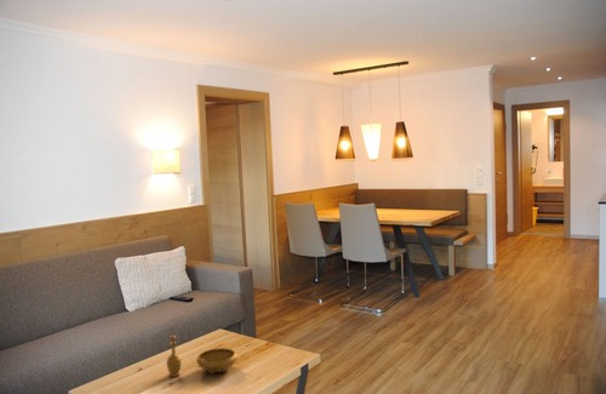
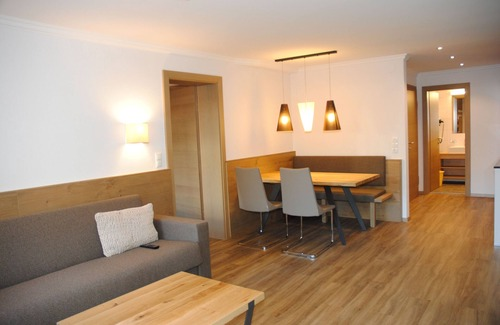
- decorative bowl [165,333,239,378]
